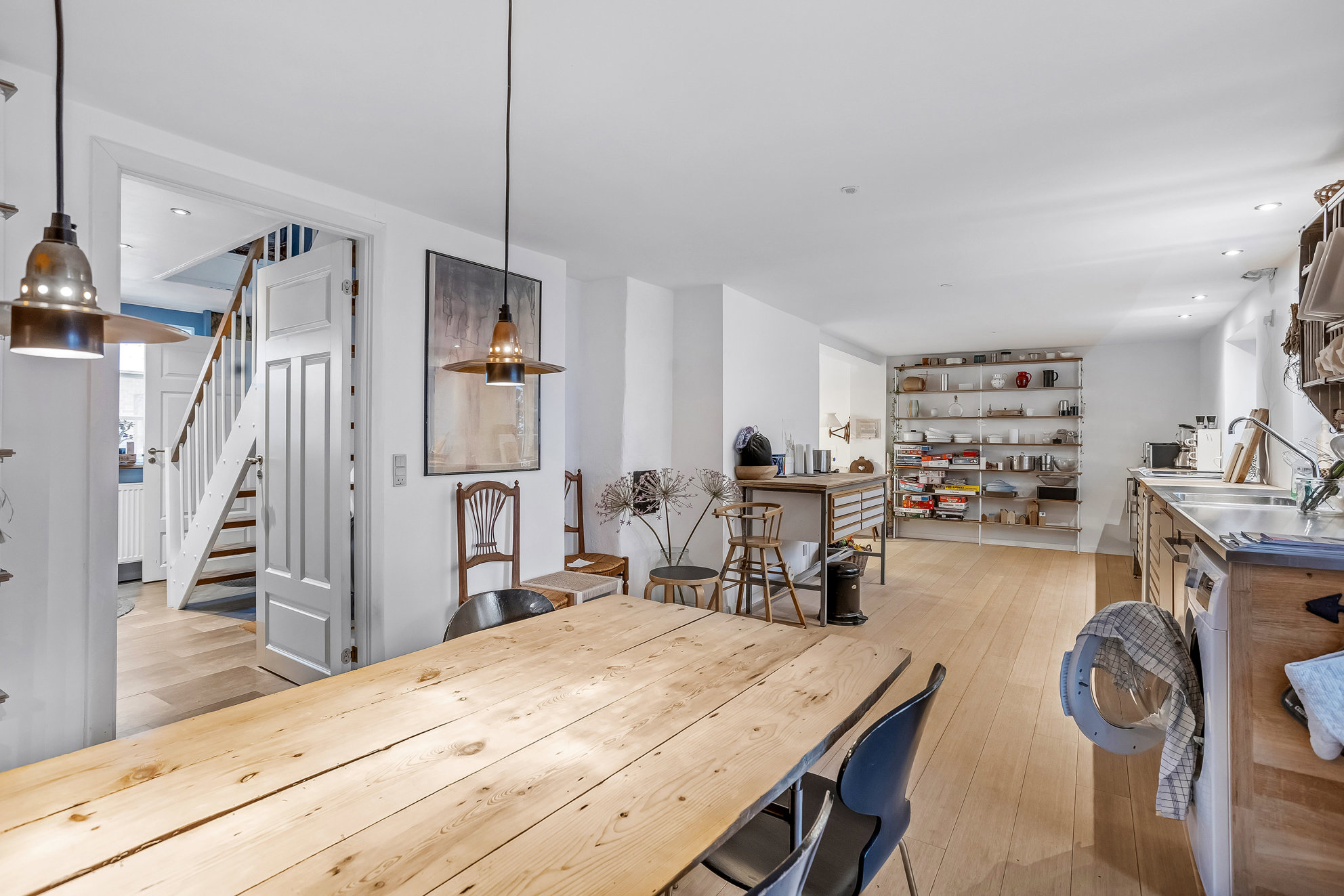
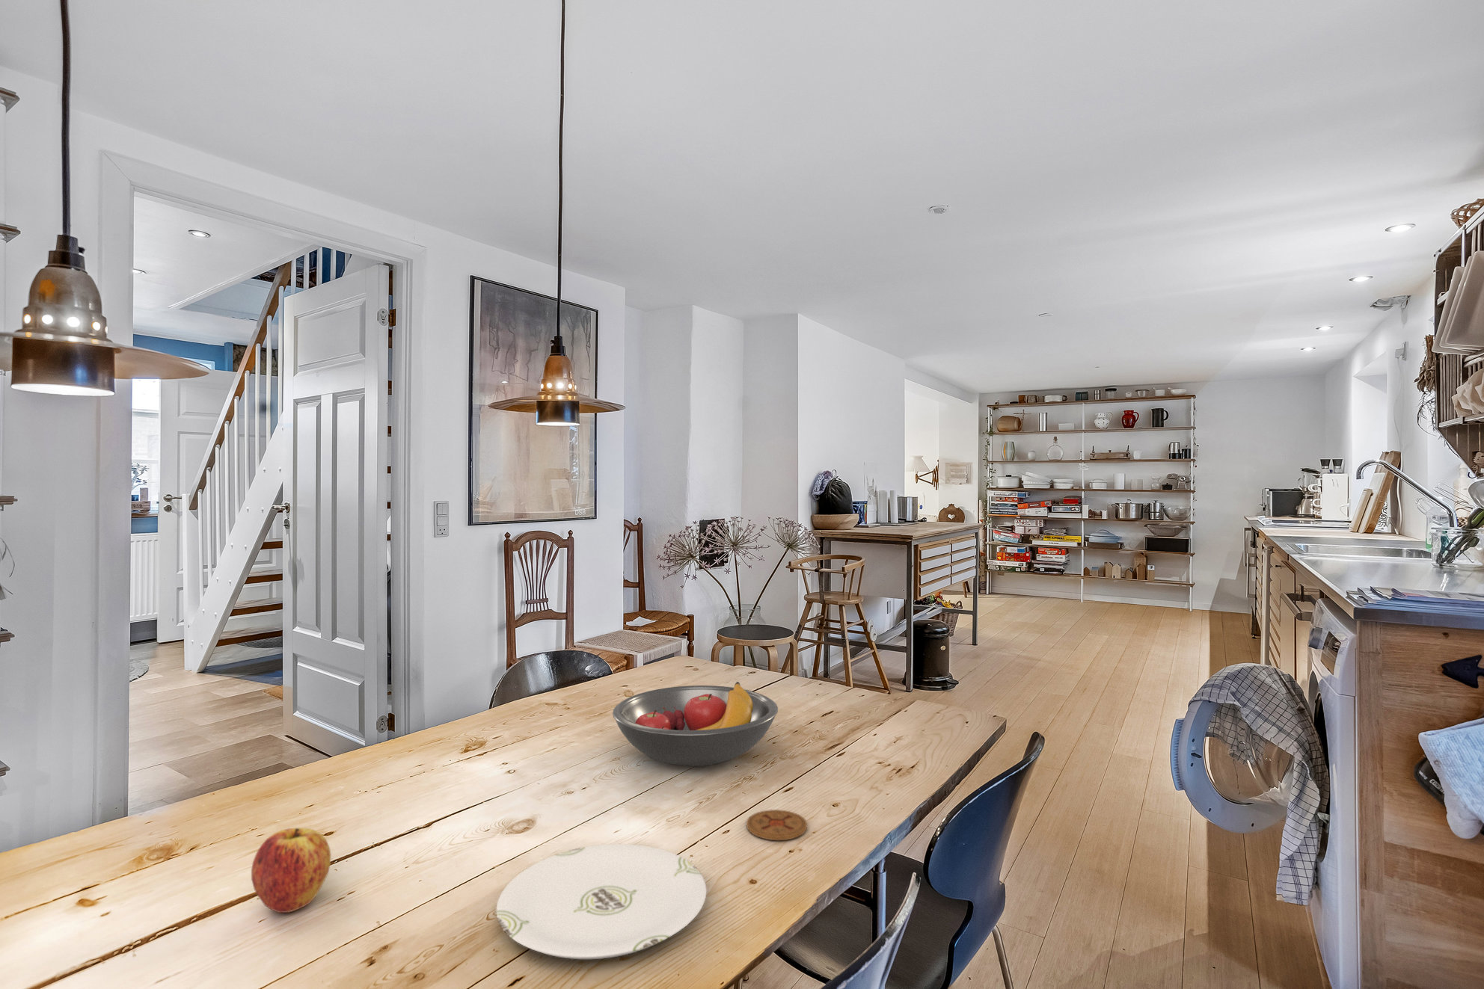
+ fruit bowl [612,681,778,767]
+ apple [251,827,332,914]
+ coaster [745,809,808,841]
+ plate [496,843,708,960]
